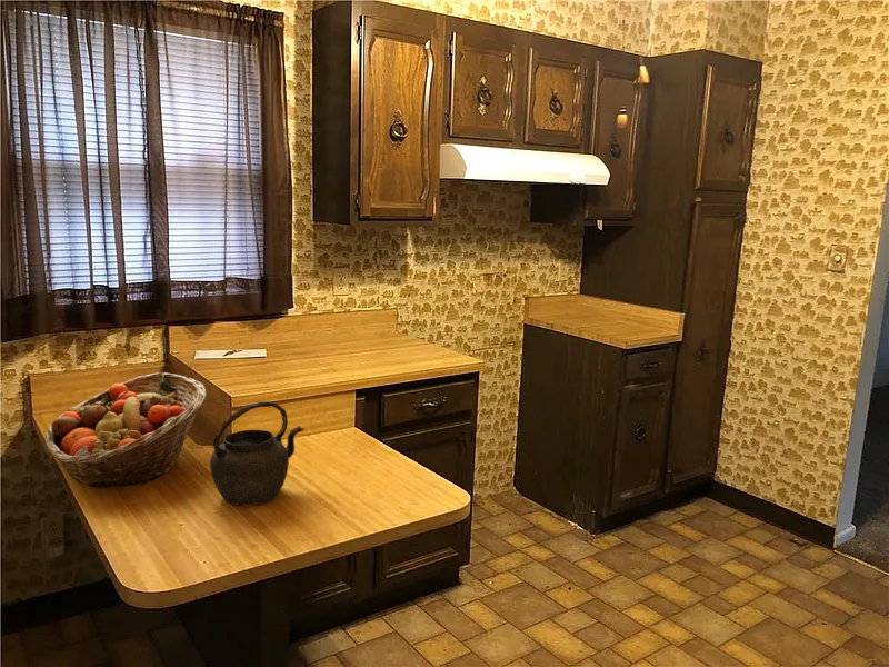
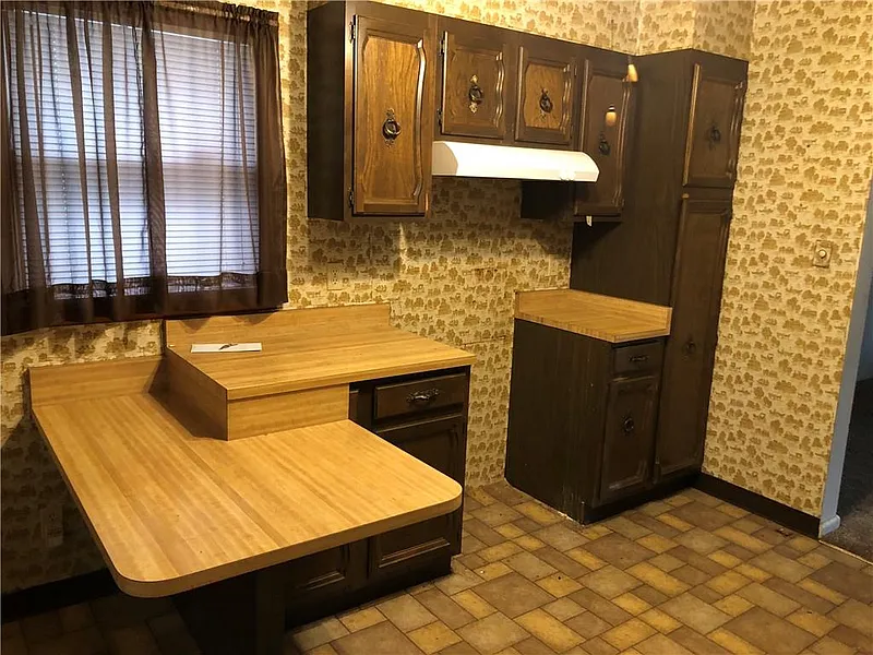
- kettle [209,400,306,507]
- fruit basket [43,371,207,488]
